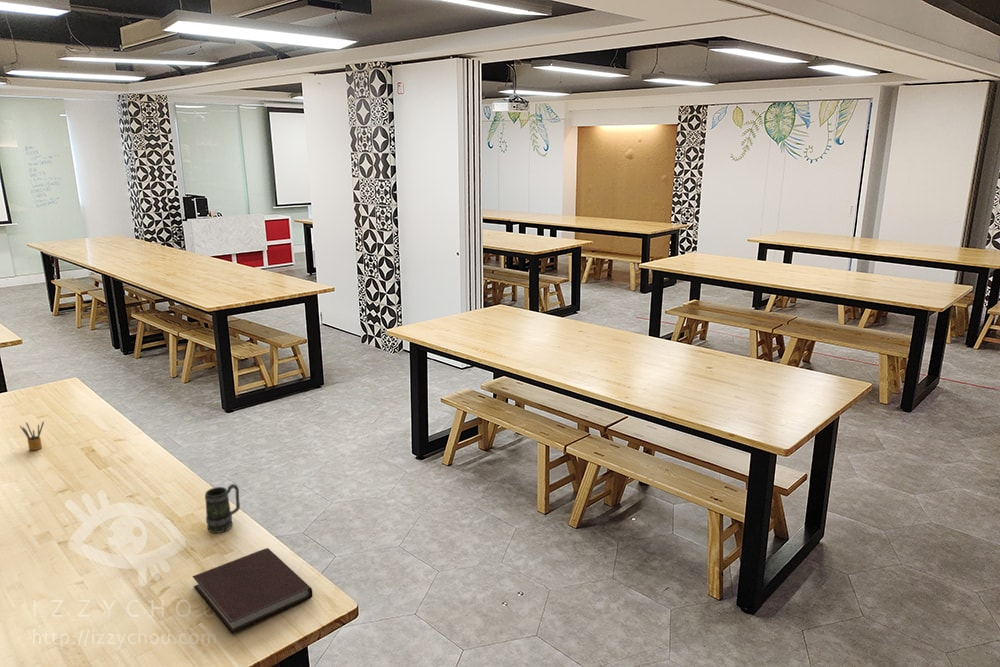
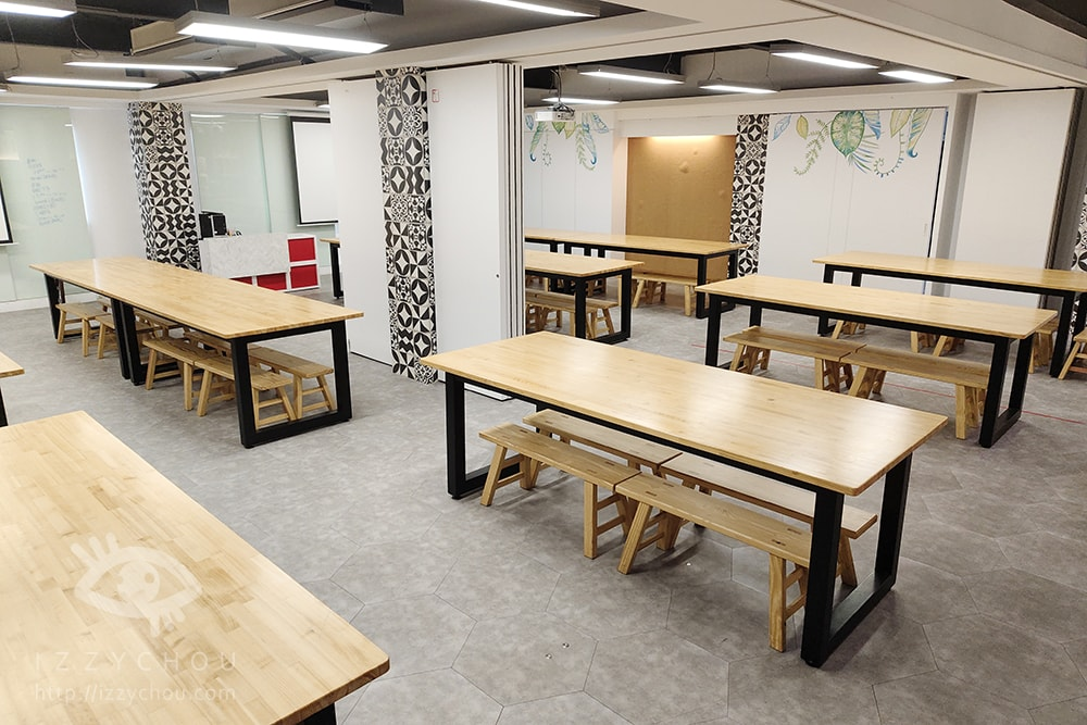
- mug [204,483,241,534]
- notebook [191,547,313,635]
- pencil box [19,420,45,451]
